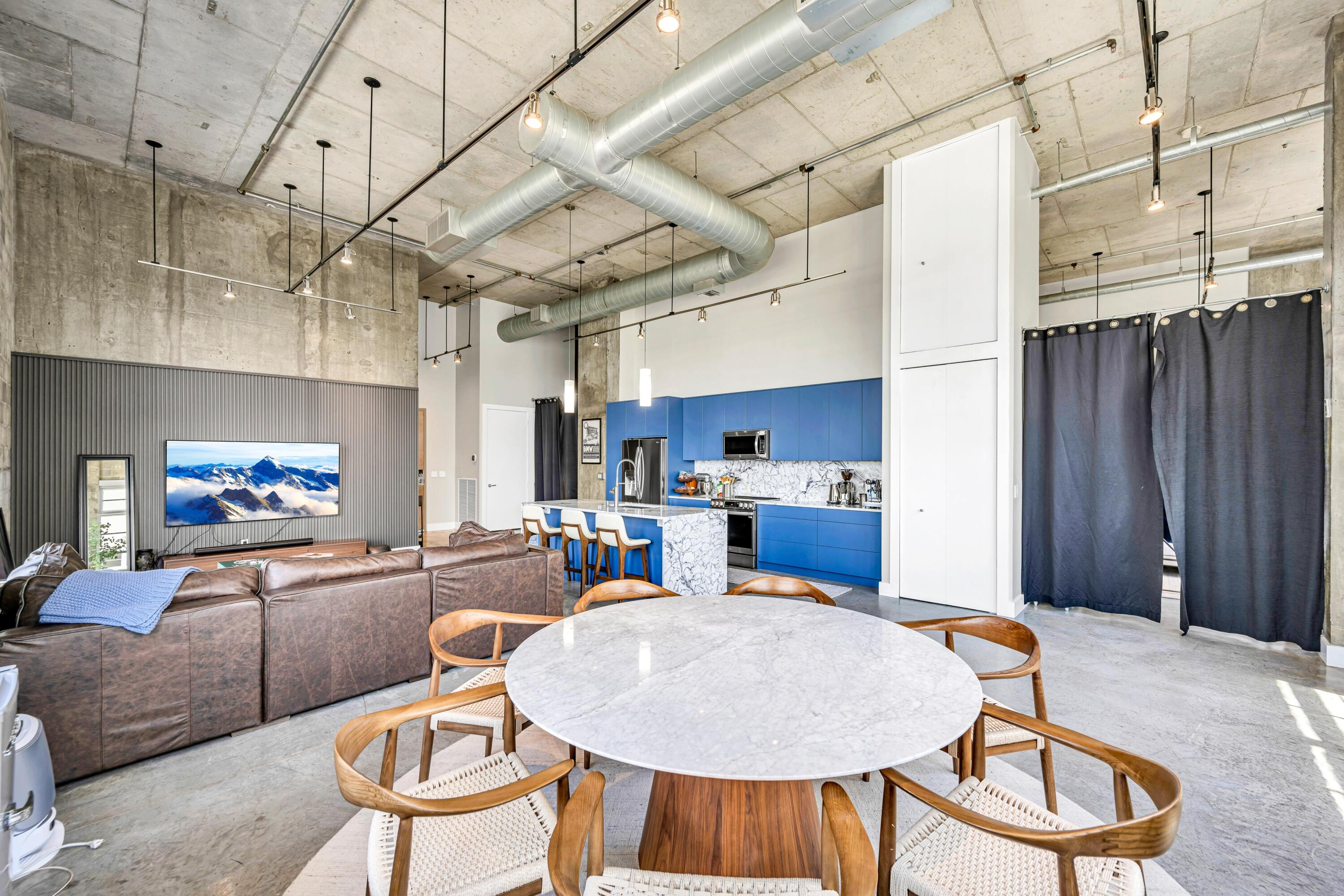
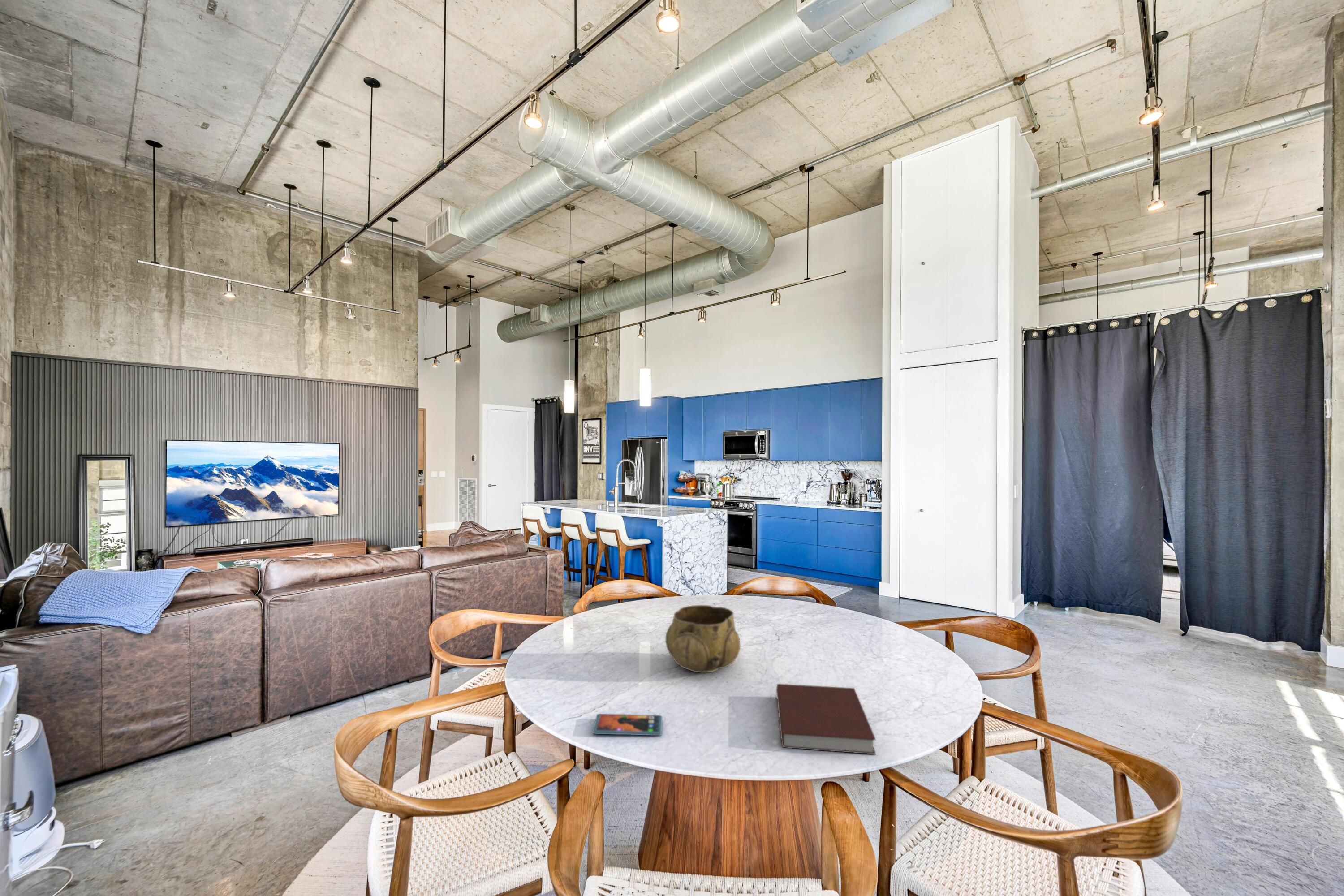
+ decorative bowl [665,604,741,673]
+ notebook [776,683,876,755]
+ smartphone [592,713,663,736]
